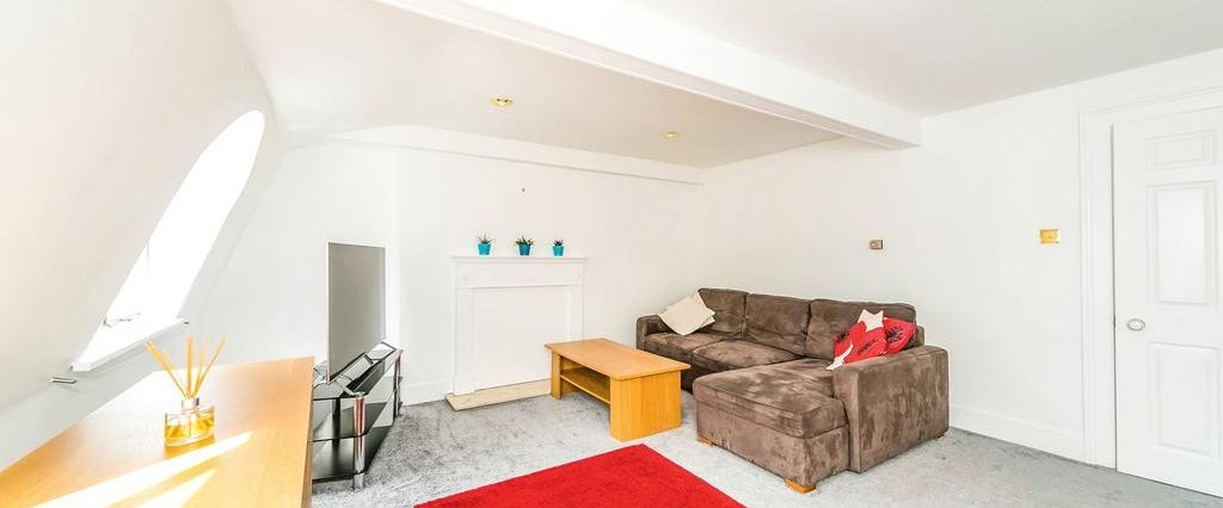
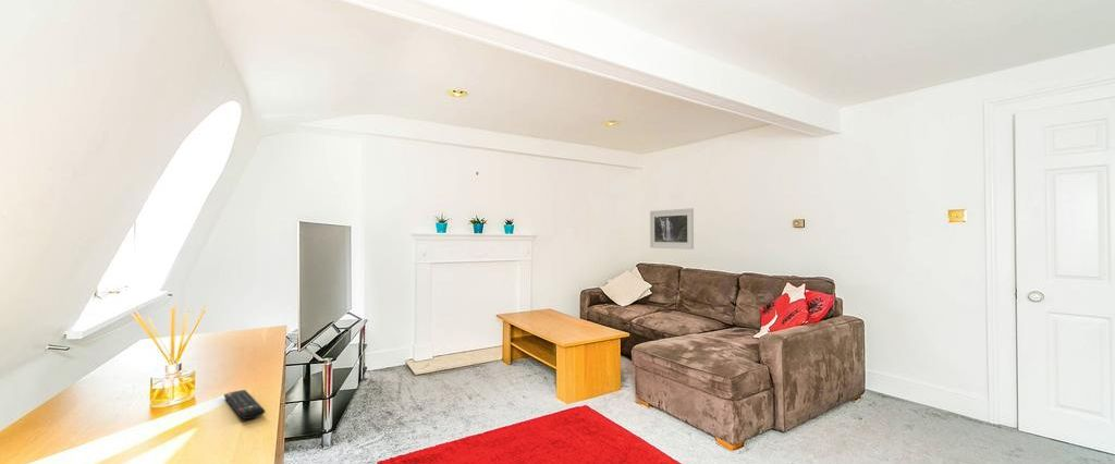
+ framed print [649,207,695,251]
+ remote control [223,389,266,420]
